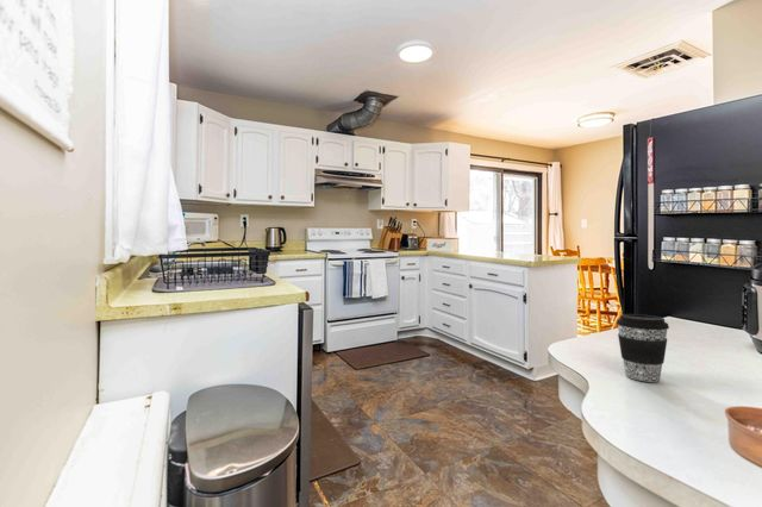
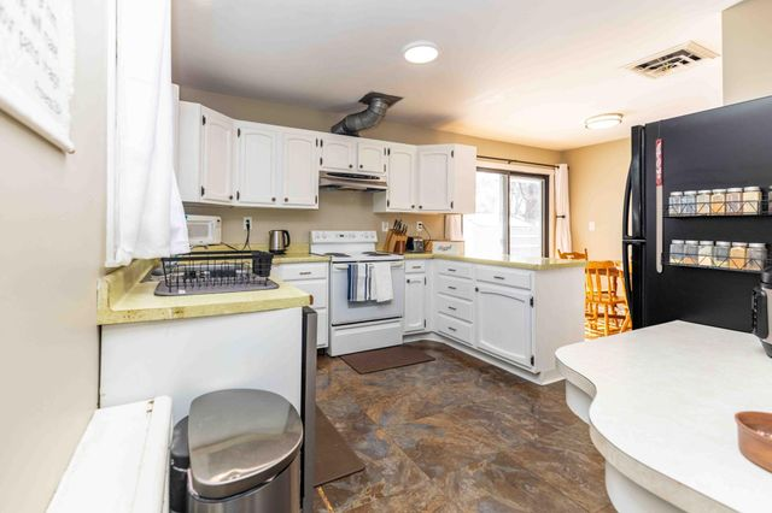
- coffee cup [616,313,670,383]
